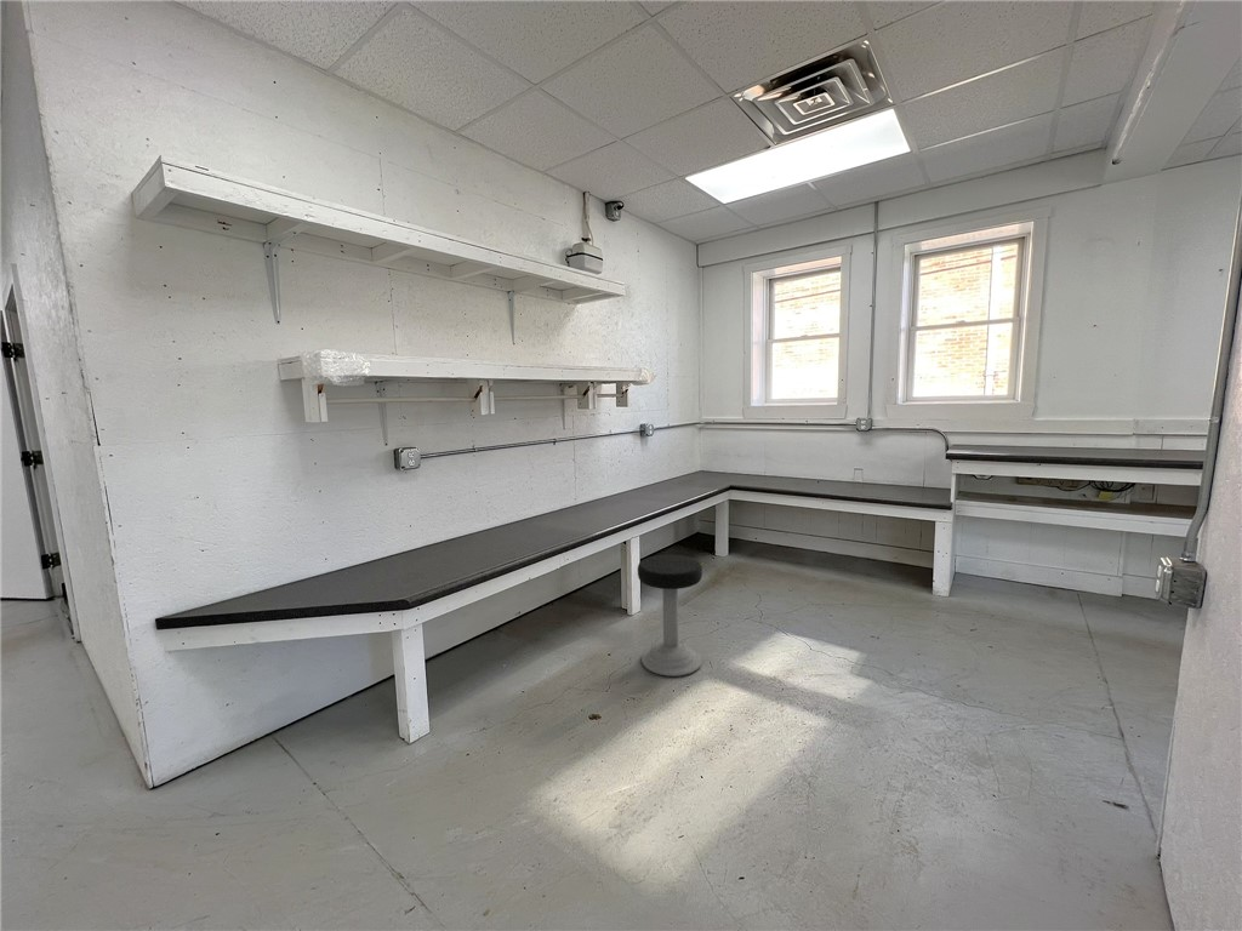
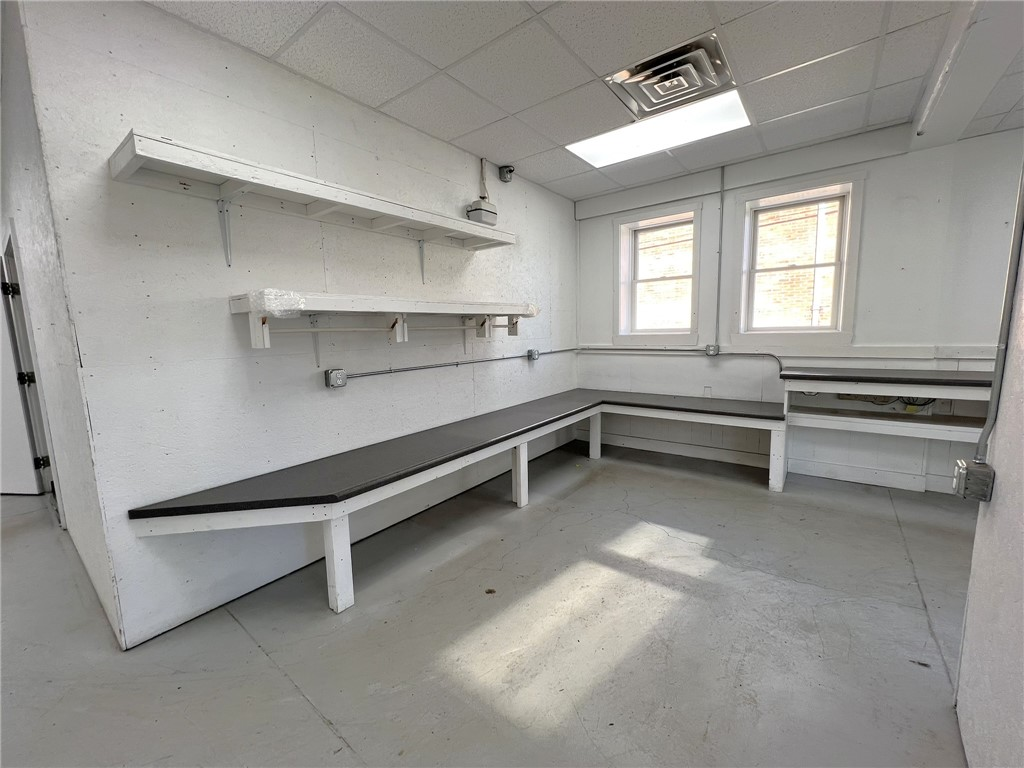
- stool [637,554,703,678]
